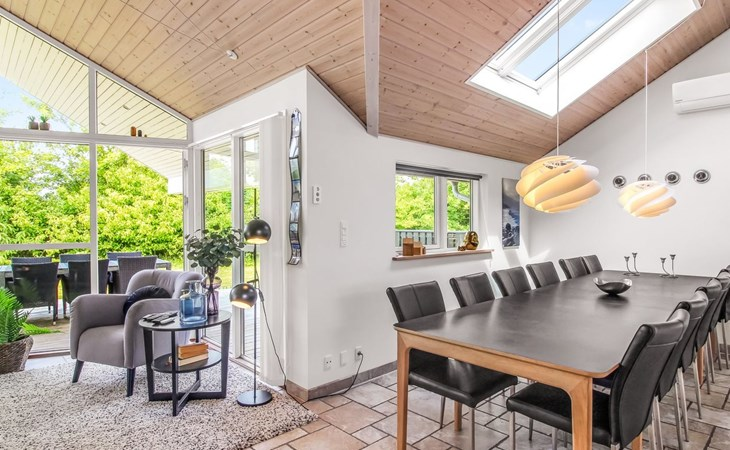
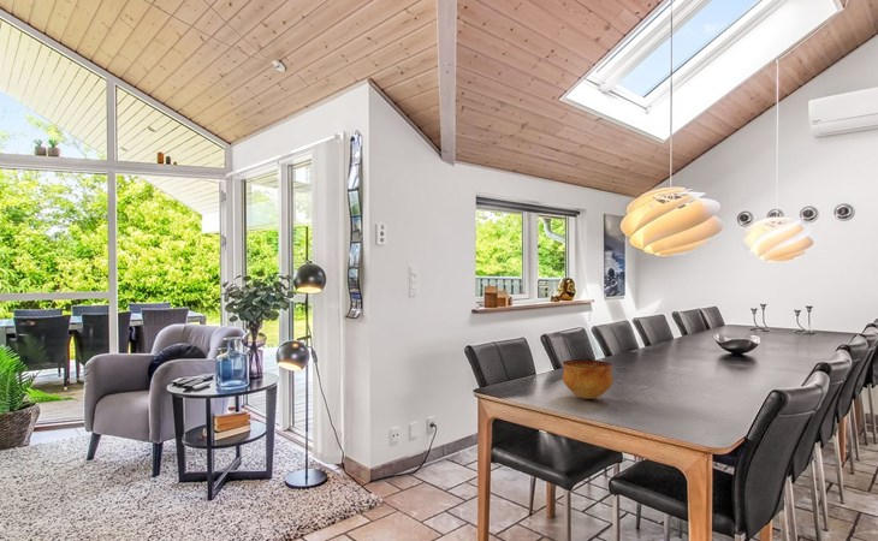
+ bowl [562,358,613,400]
